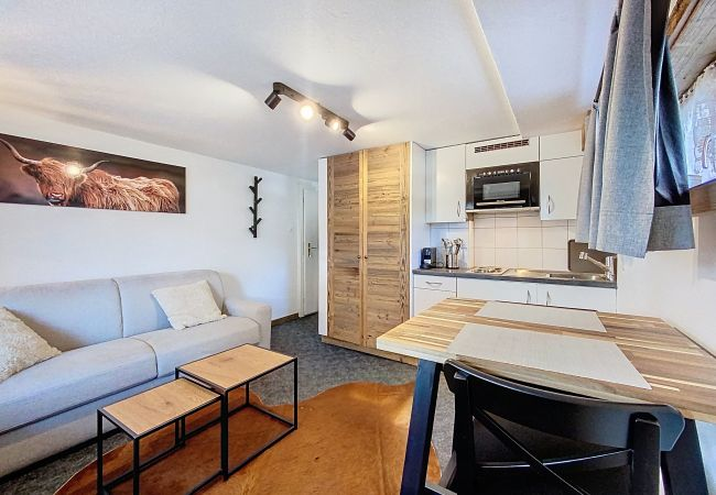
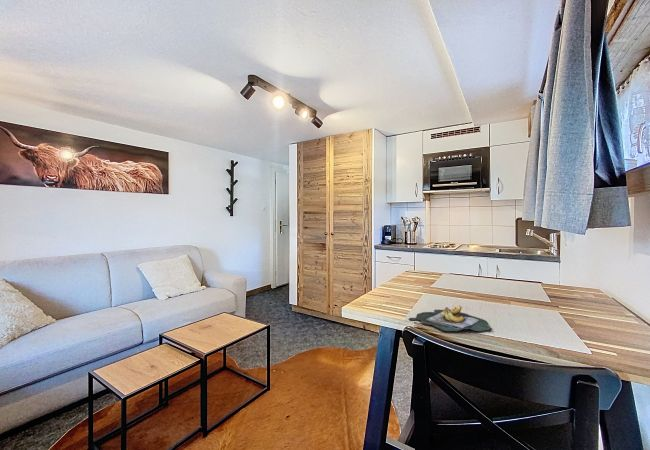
+ banana bunch [408,304,493,332]
